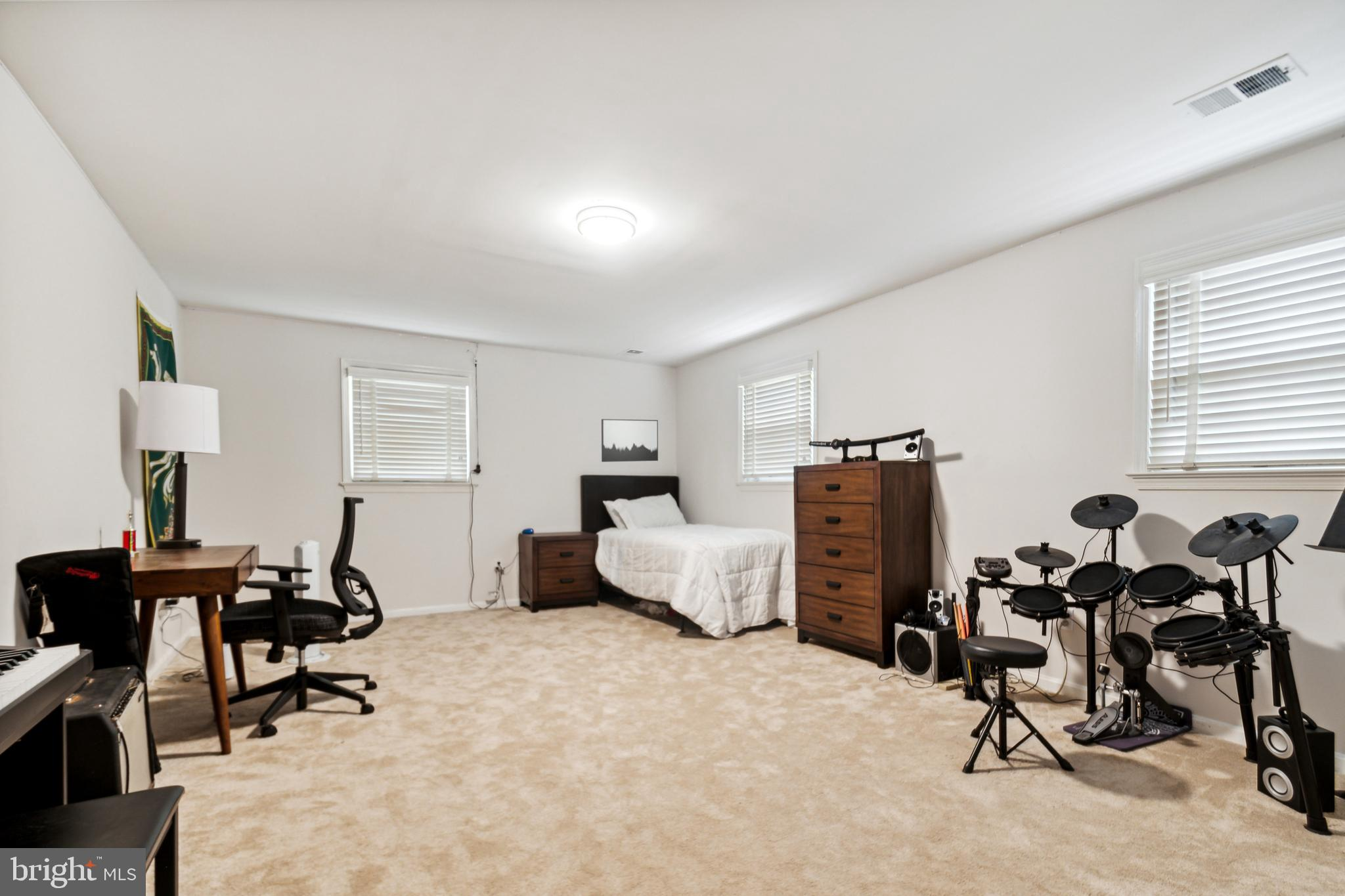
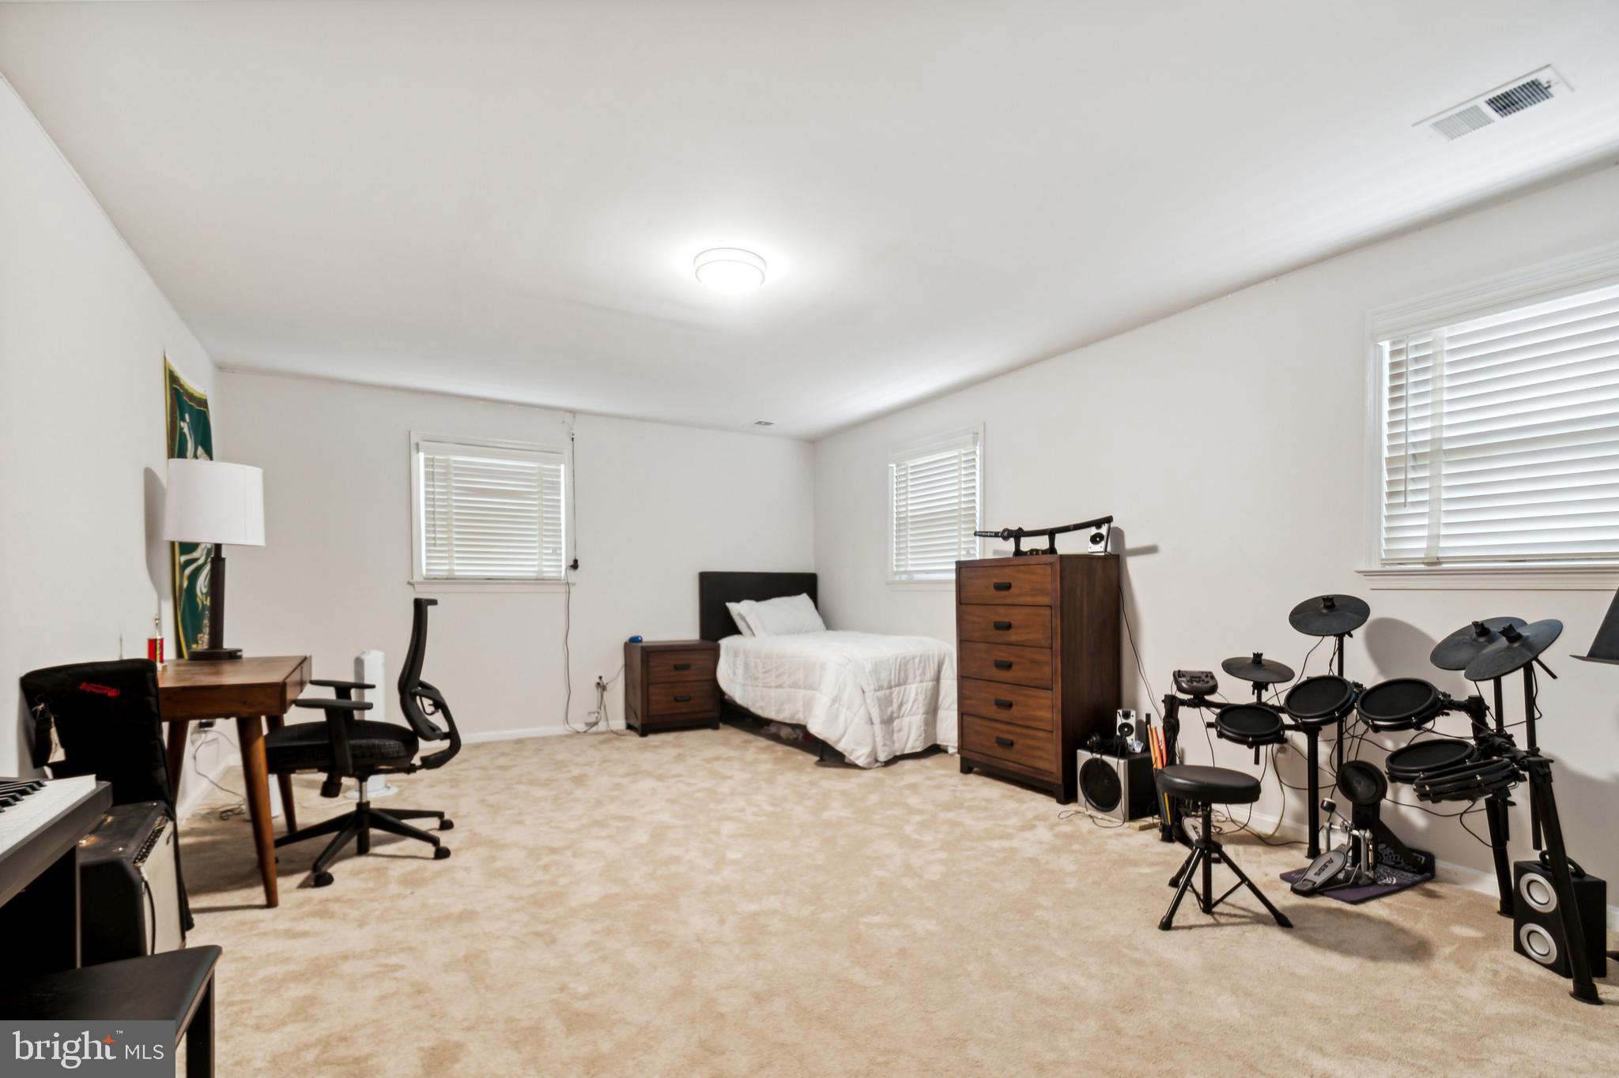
- wall art [601,418,659,463]
